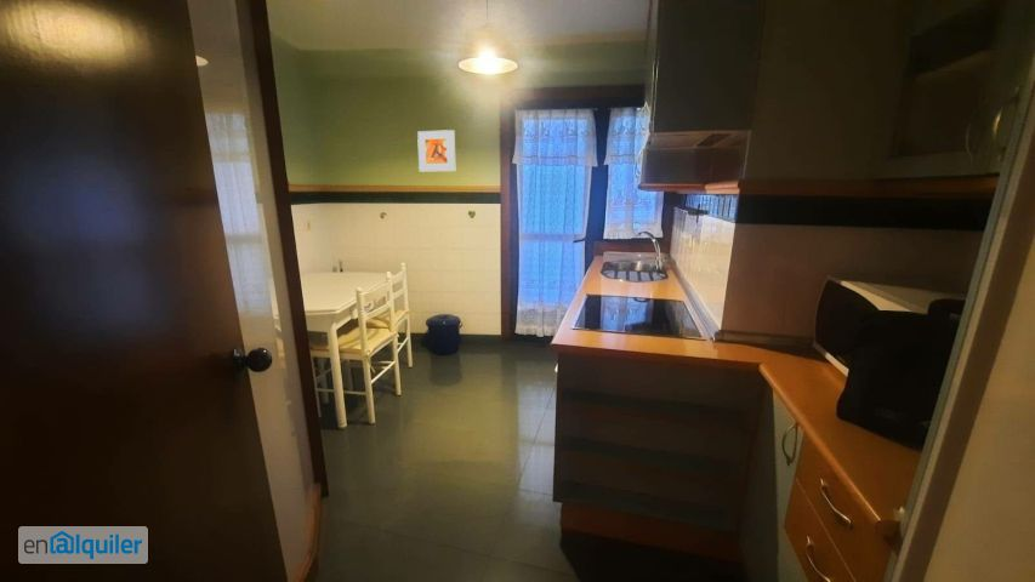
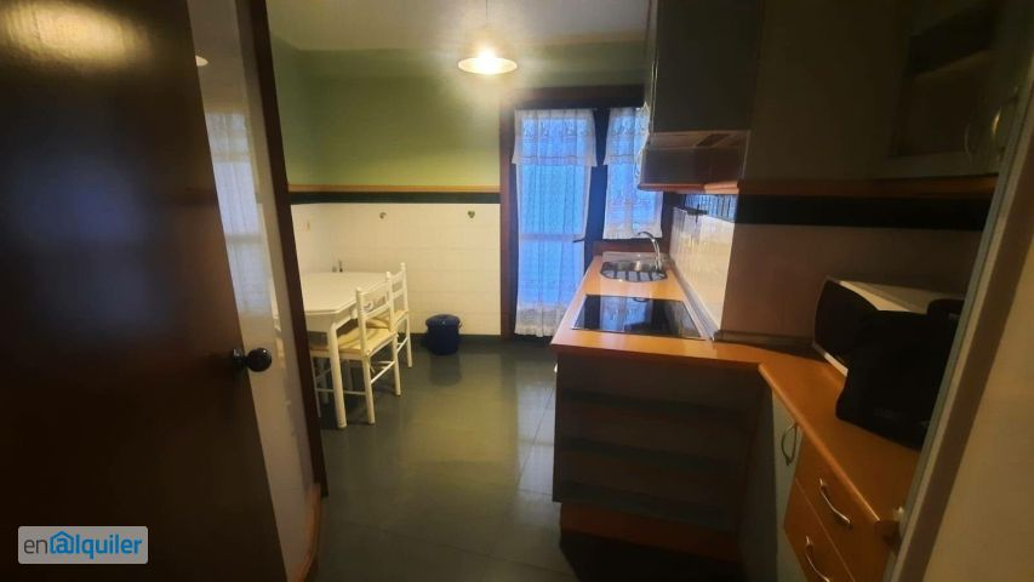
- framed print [416,129,456,172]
